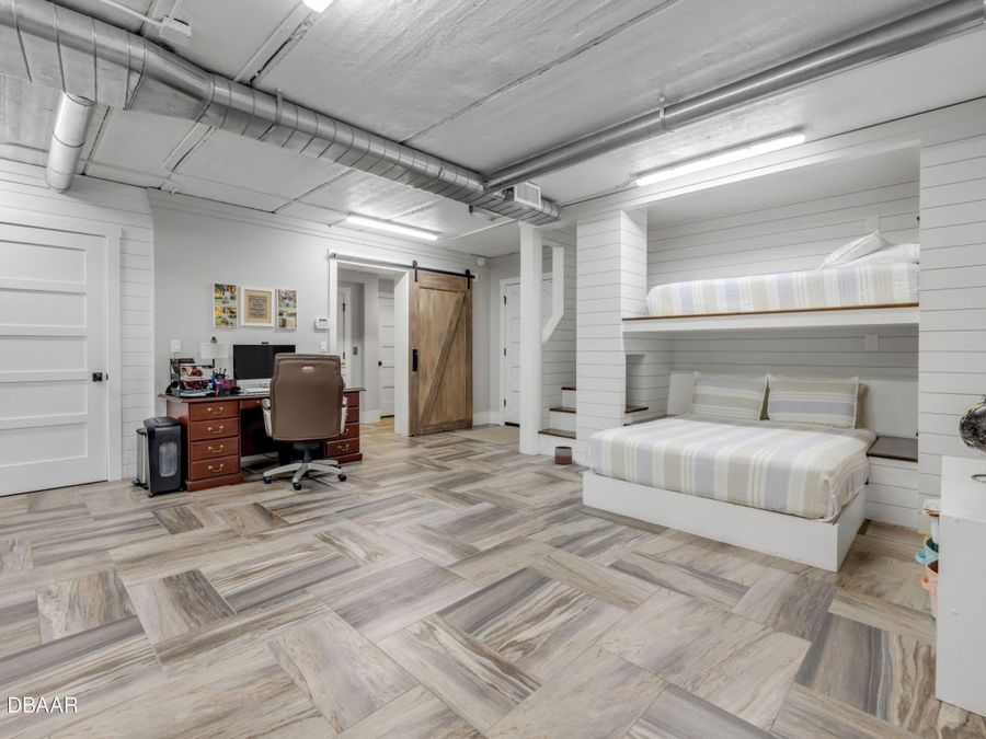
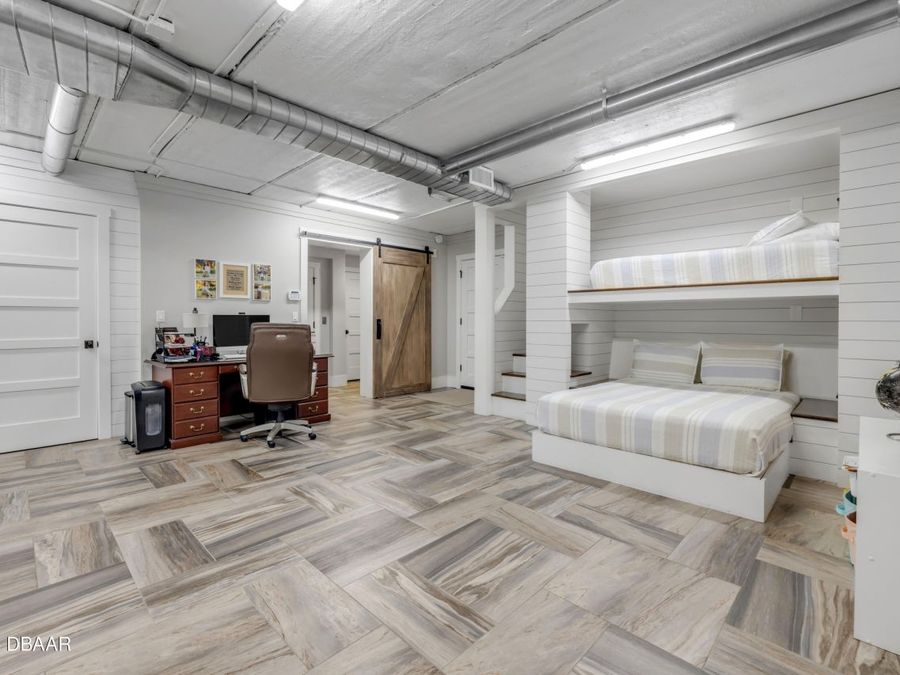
- planter [553,446,573,465]
